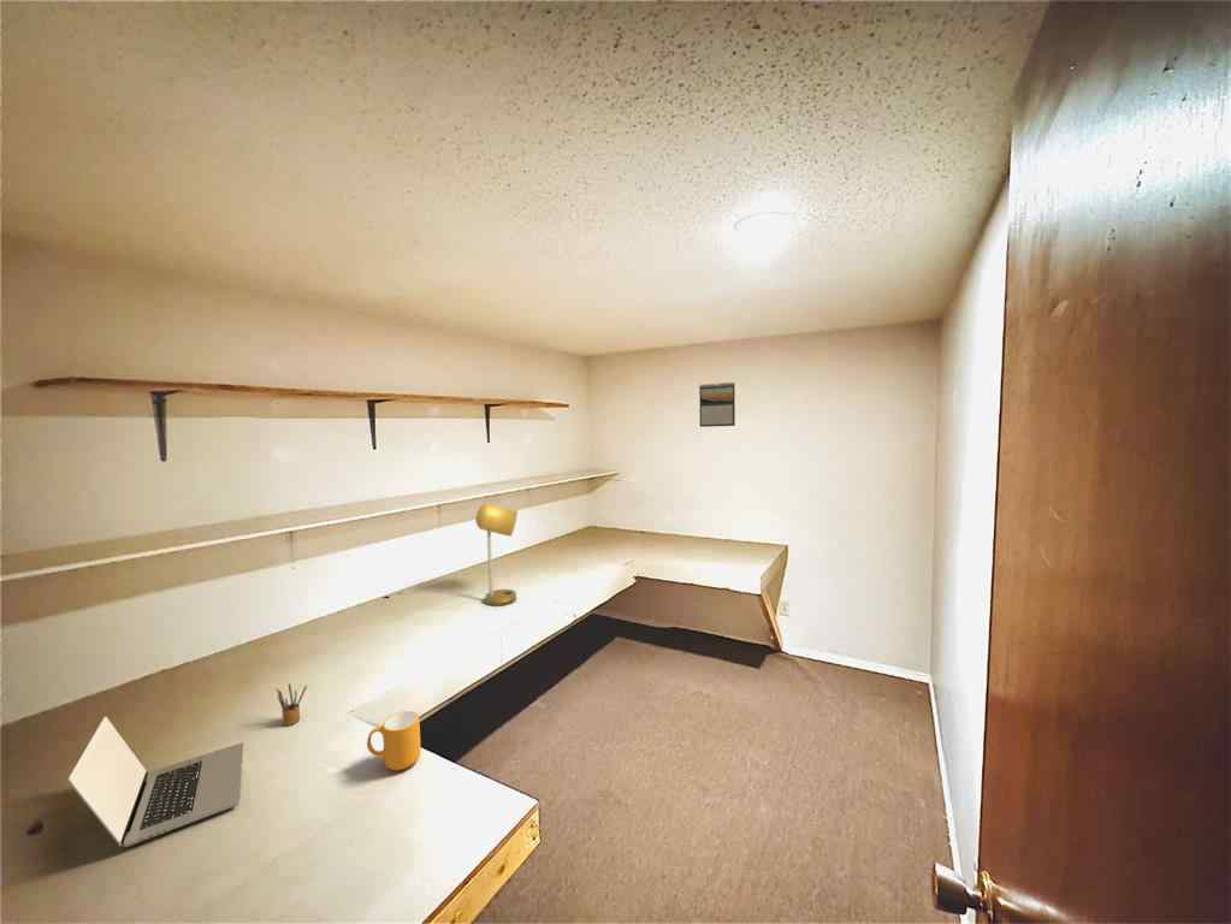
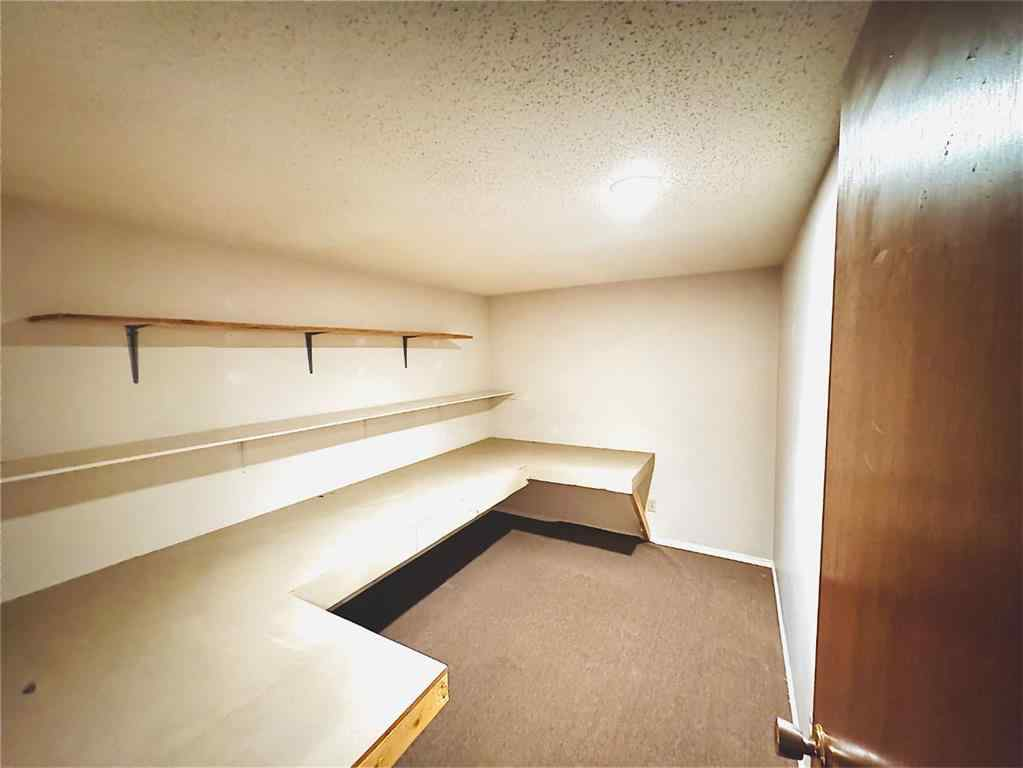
- calendar [698,381,736,428]
- pencil box [276,681,308,727]
- desk lamp [474,502,519,608]
- mug [366,710,422,771]
- laptop [66,715,244,848]
